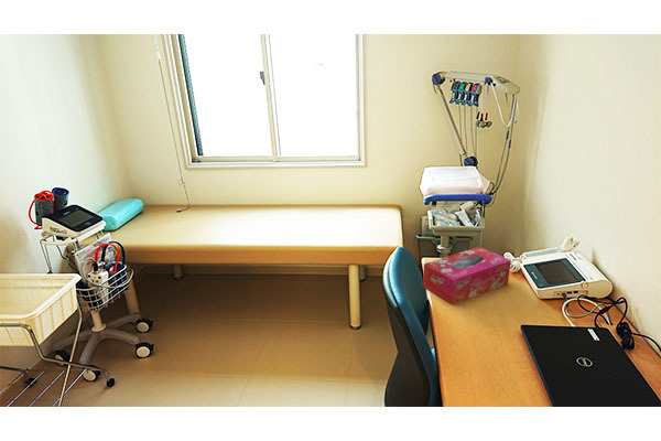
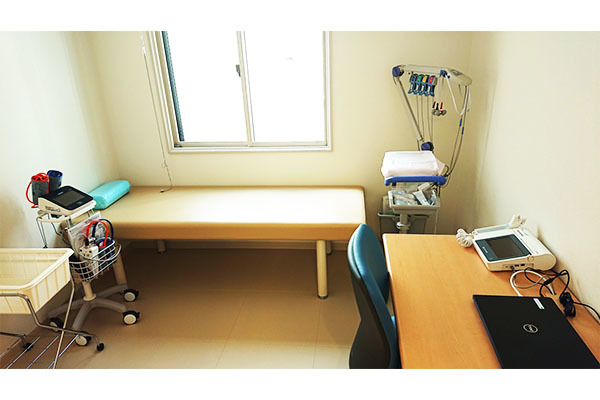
- tissue box [422,246,512,305]
